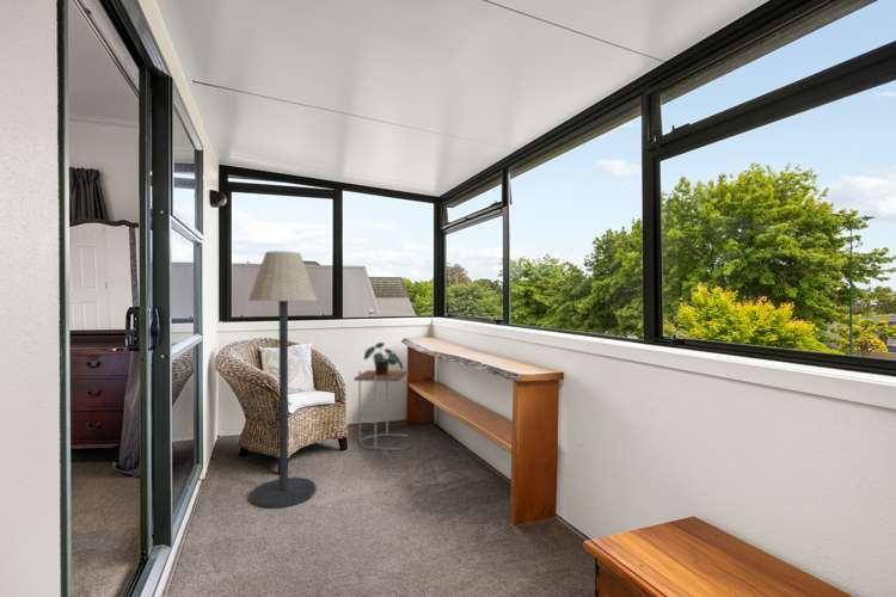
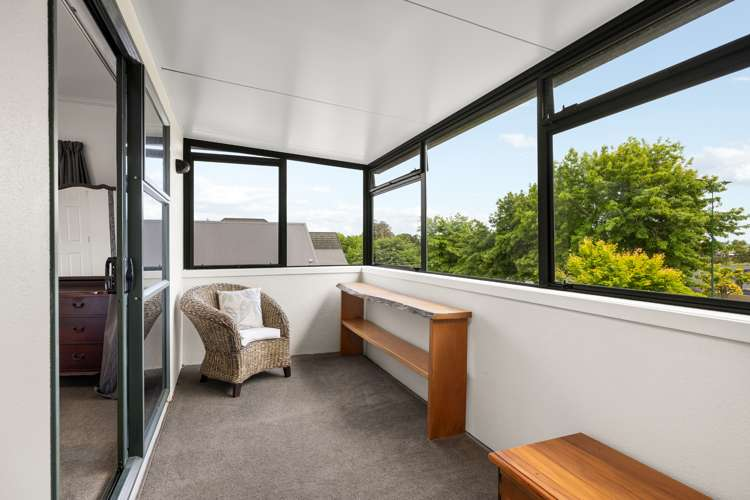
- floor lamp [247,251,318,509]
- potted plant [363,341,404,375]
- side table [352,369,410,451]
